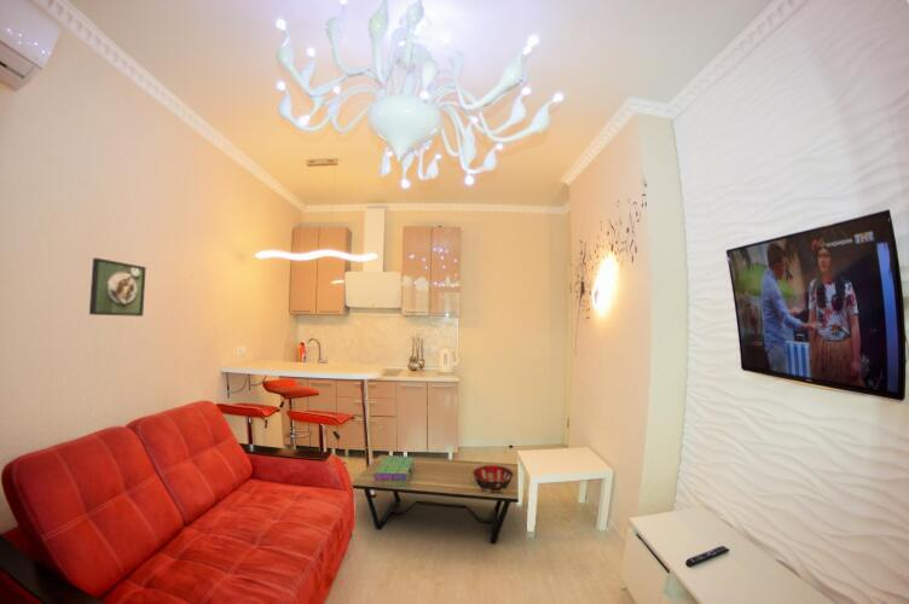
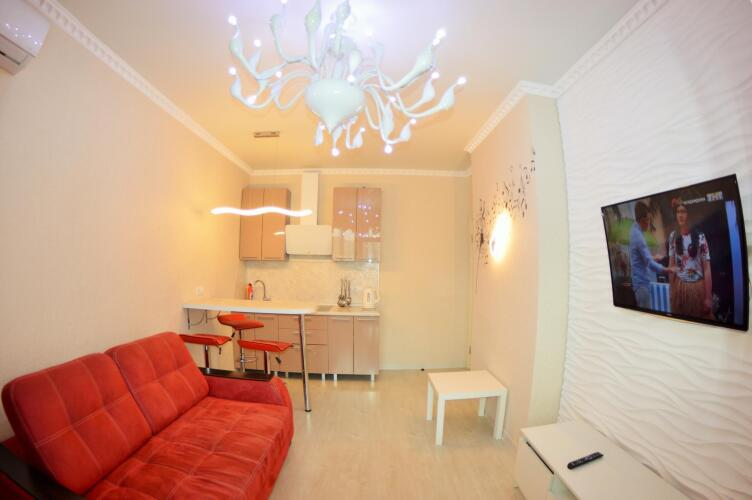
- stack of books [372,458,415,487]
- coffee table [351,454,520,545]
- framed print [88,257,147,318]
- decorative bowl [473,465,514,492]
